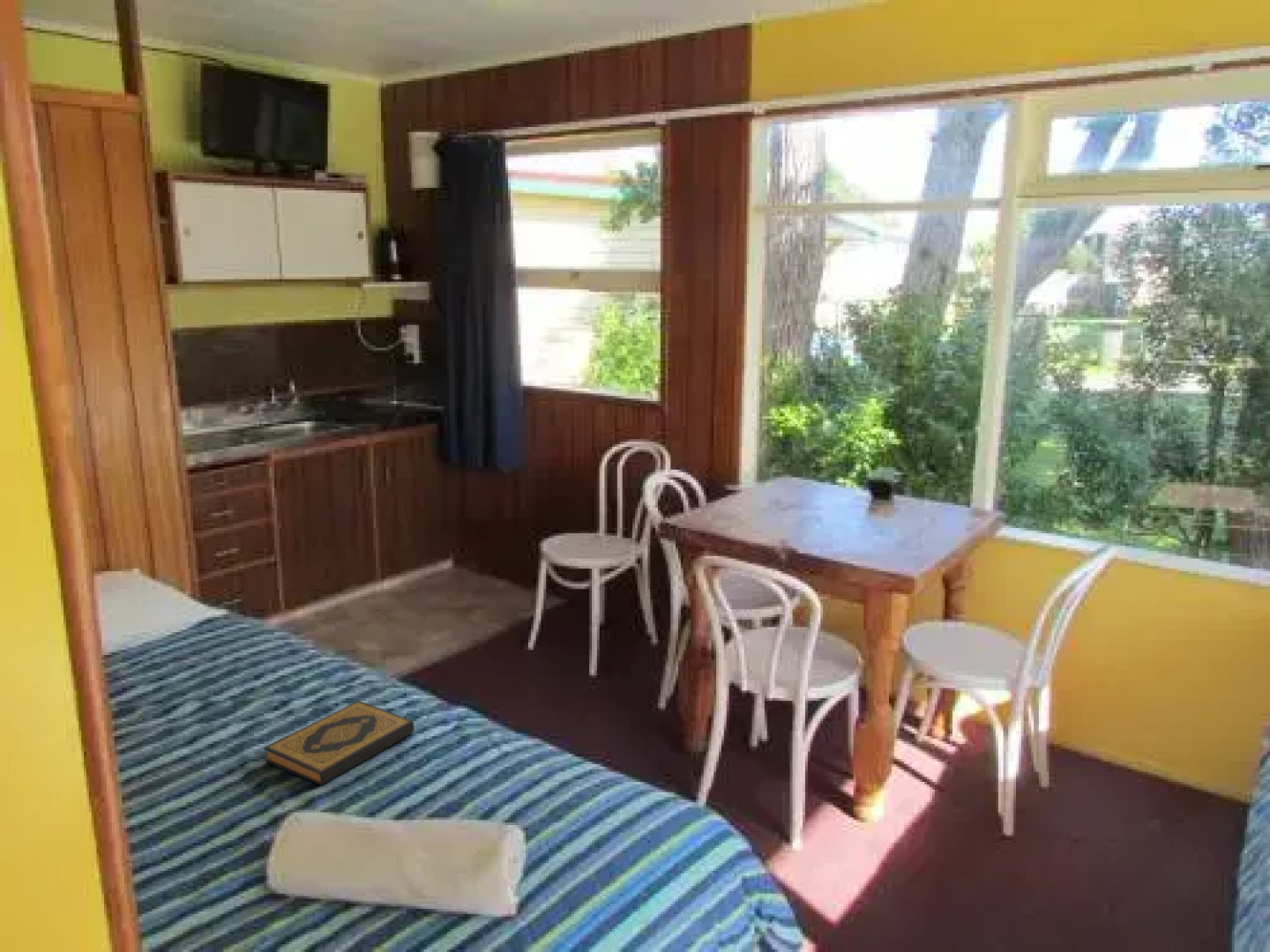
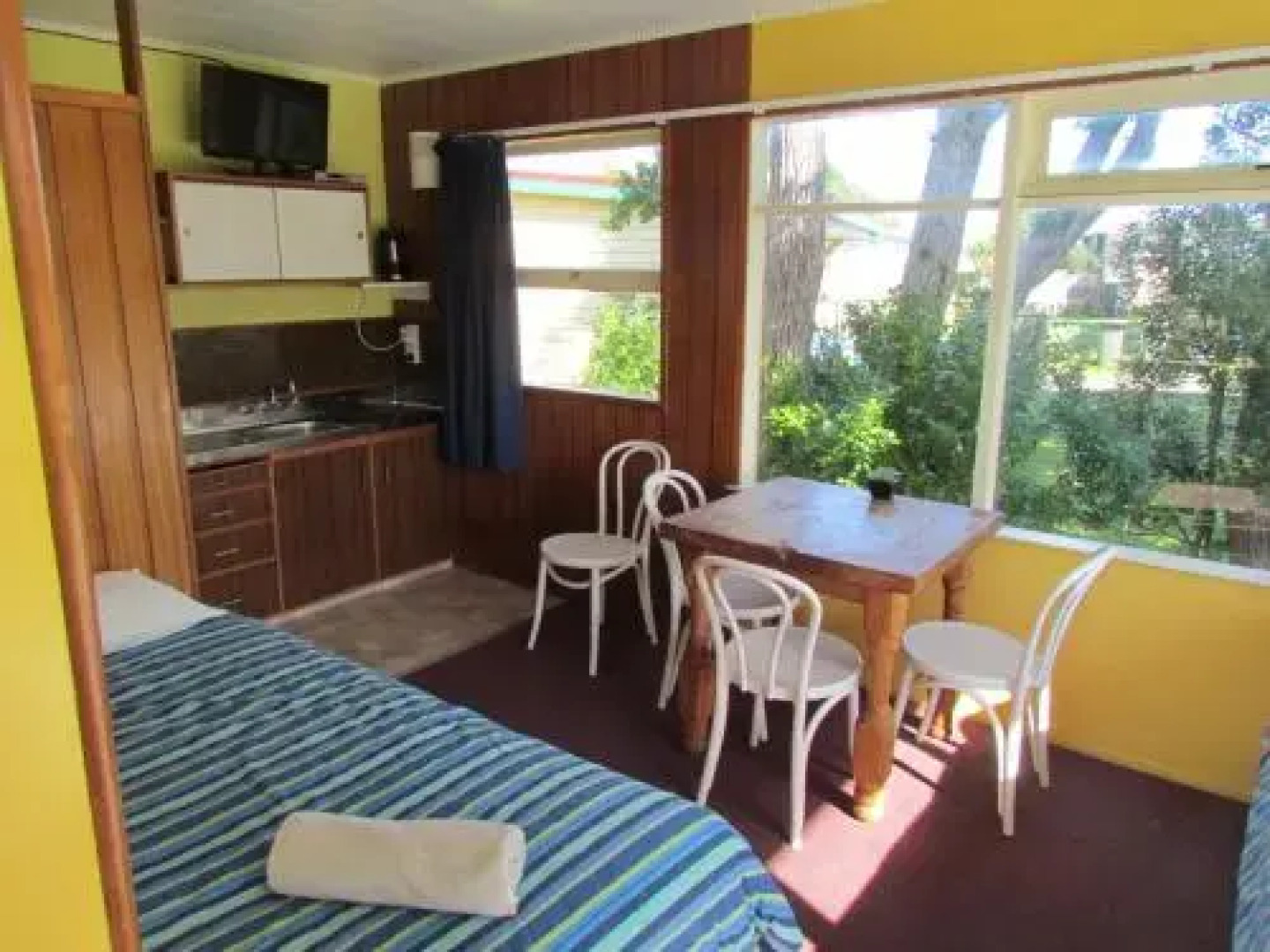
- hardback book [263,700,415,786]
